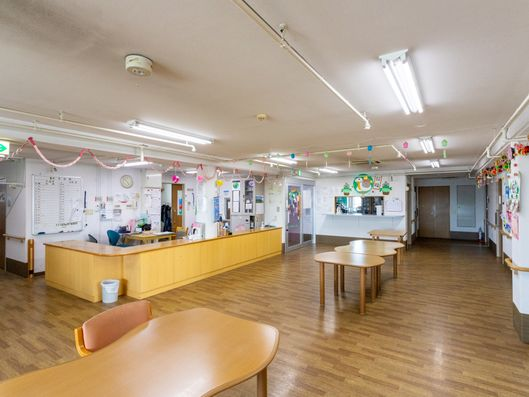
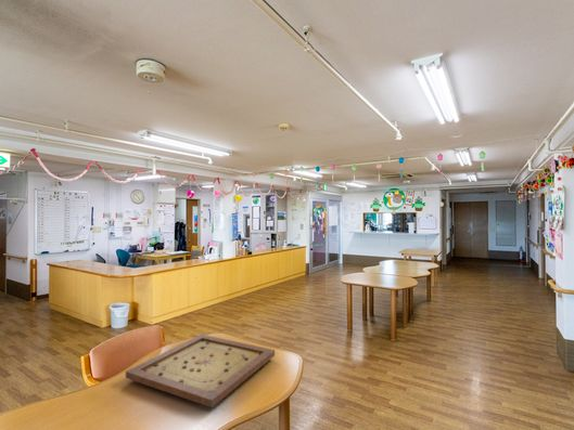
+ gameboard [125,334,276,408]
